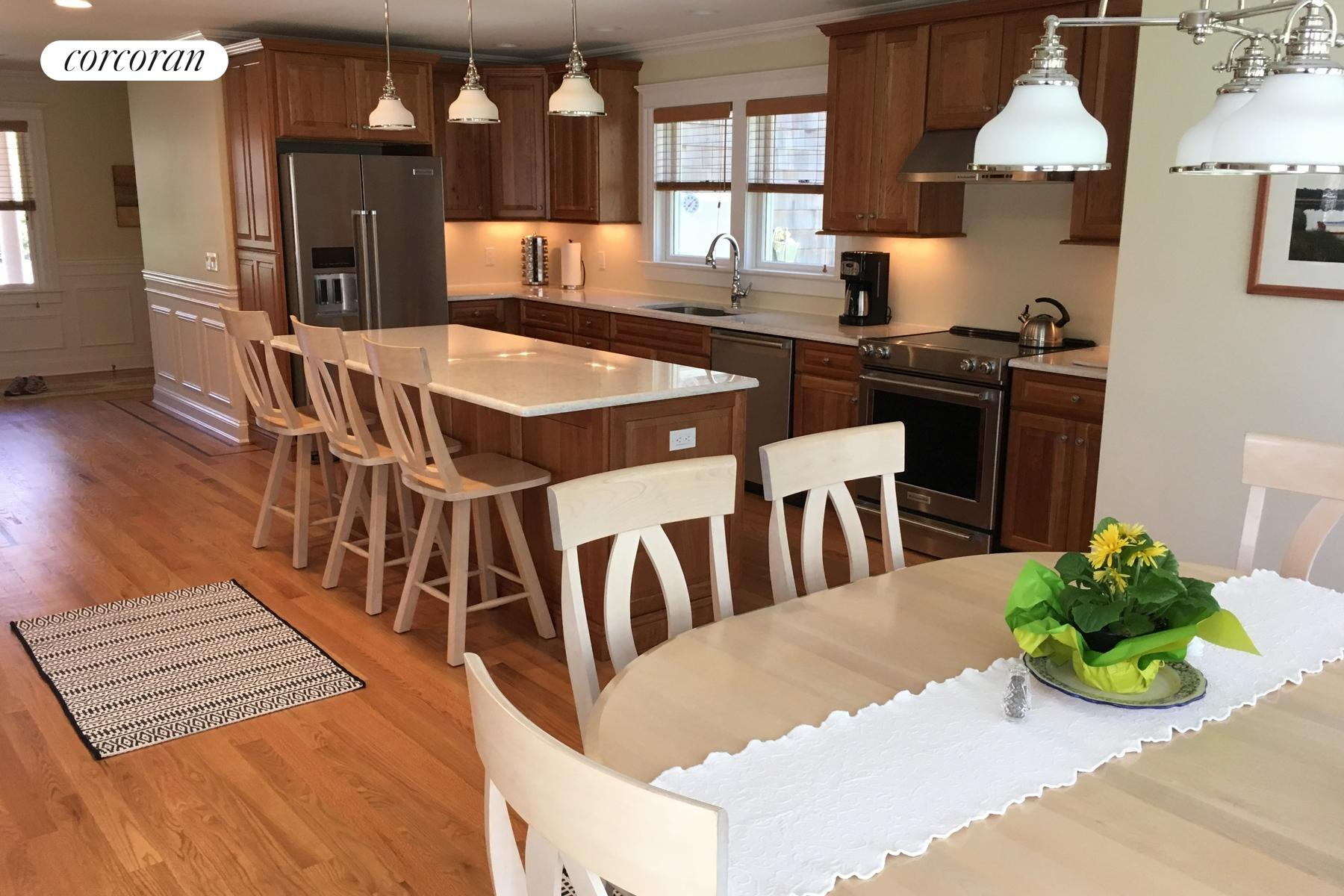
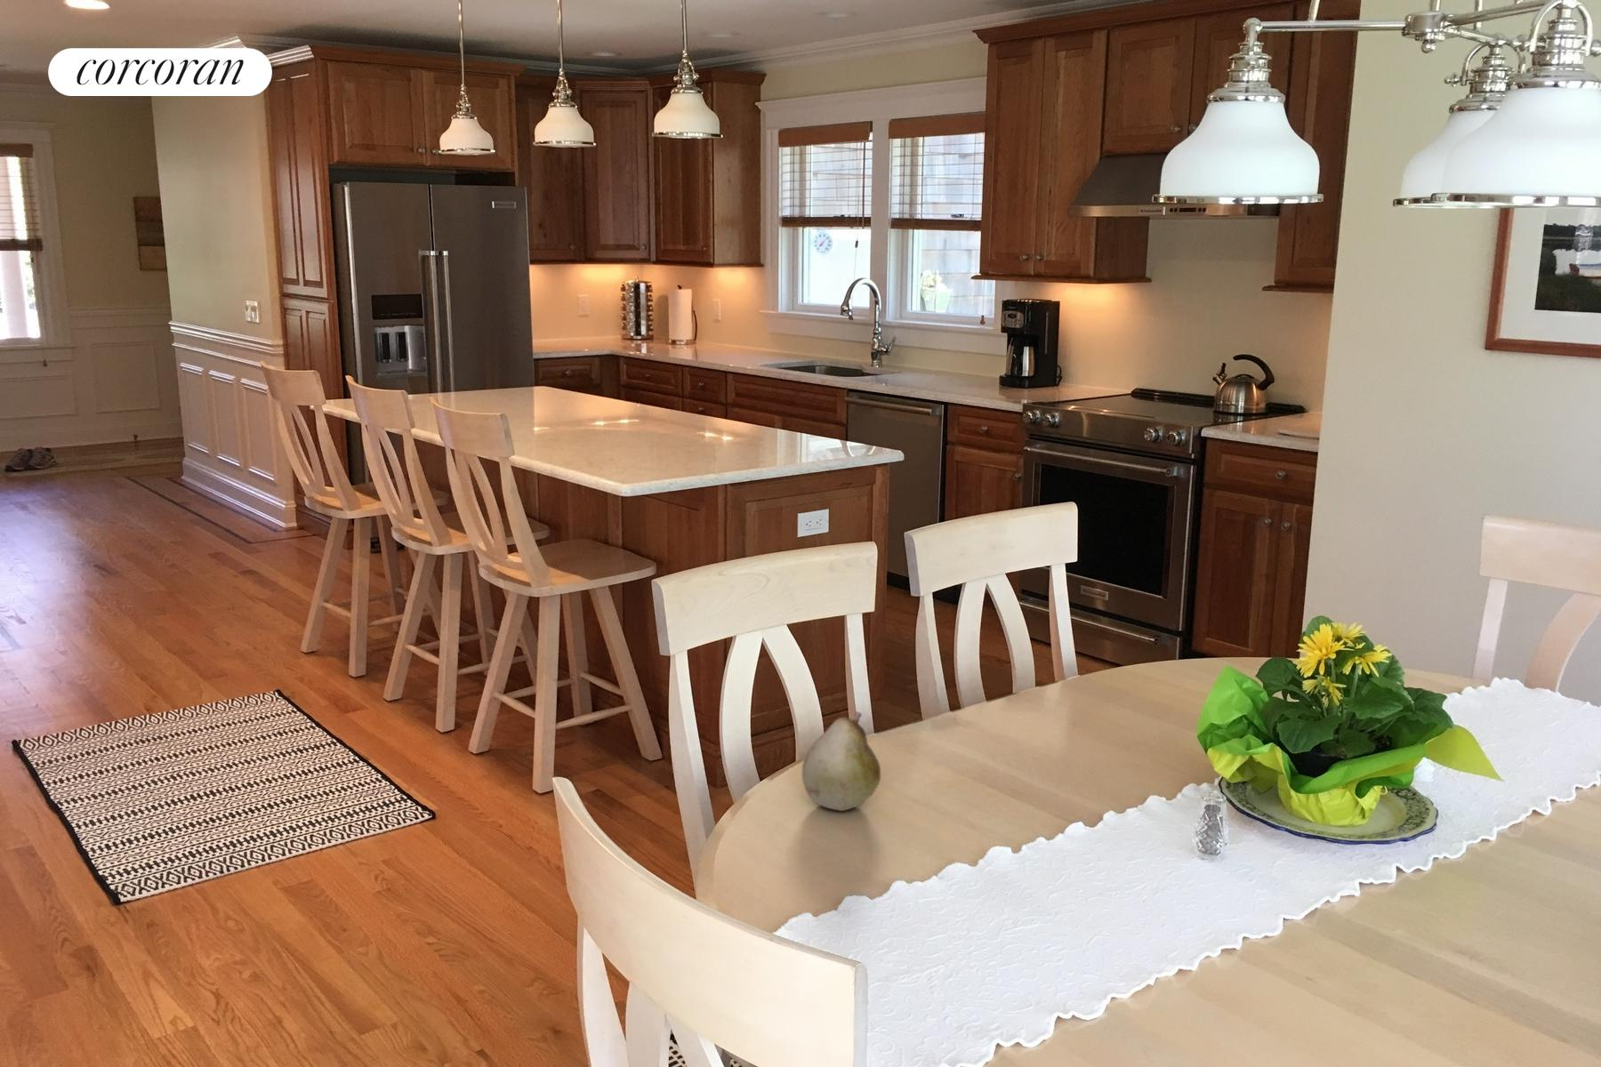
+ fruit [802,711,882,812]
